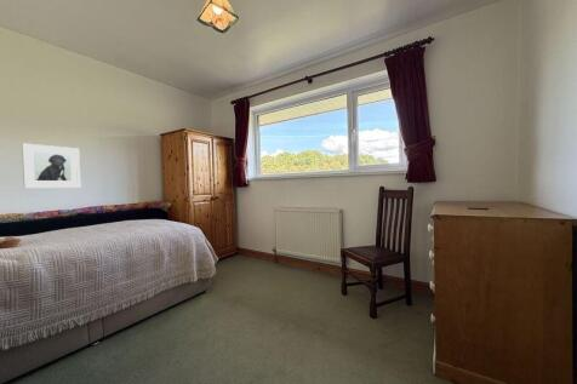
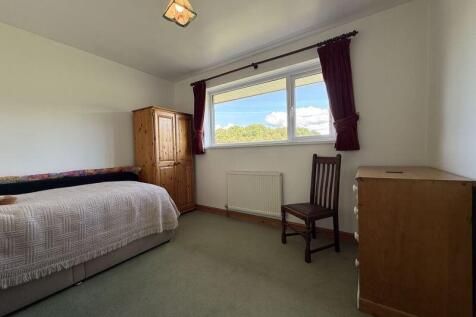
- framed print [21,142,81,189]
